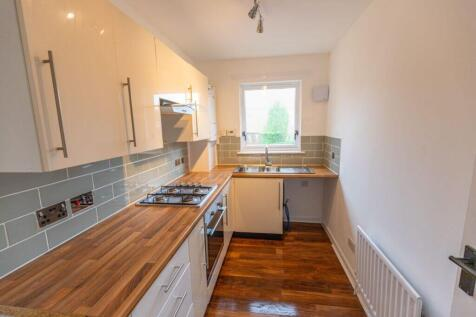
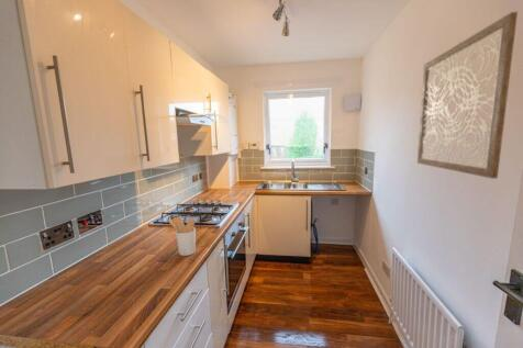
+ wall art [416,11,519,180]
+ utensil holder [167,215,197,257]
